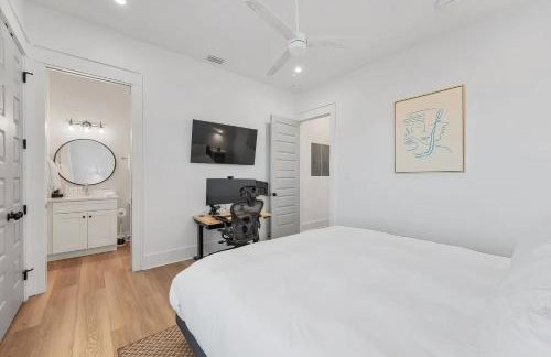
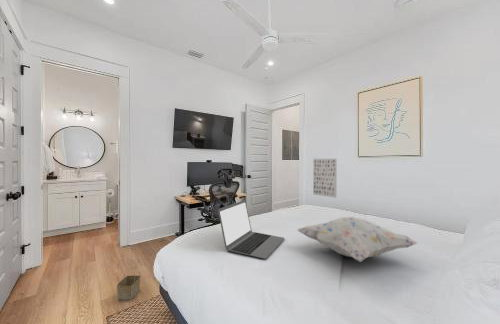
+ wall art [312,158,338,199]
+ decorative pillow [297,216,418,263]
+ basket [116,259,141,301]
+ laptop [217,199,285,260]
